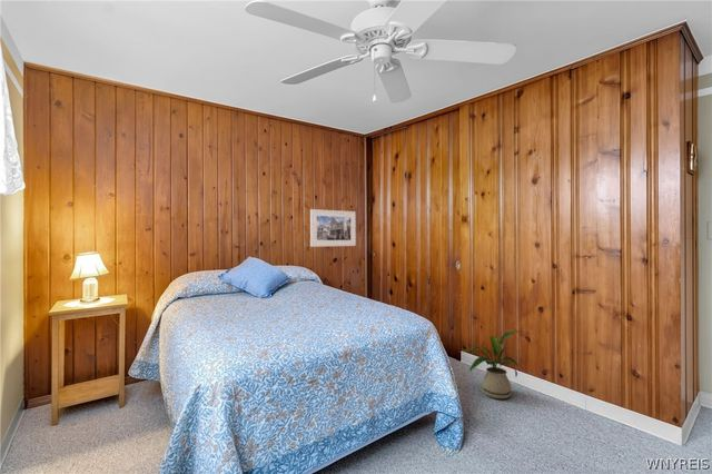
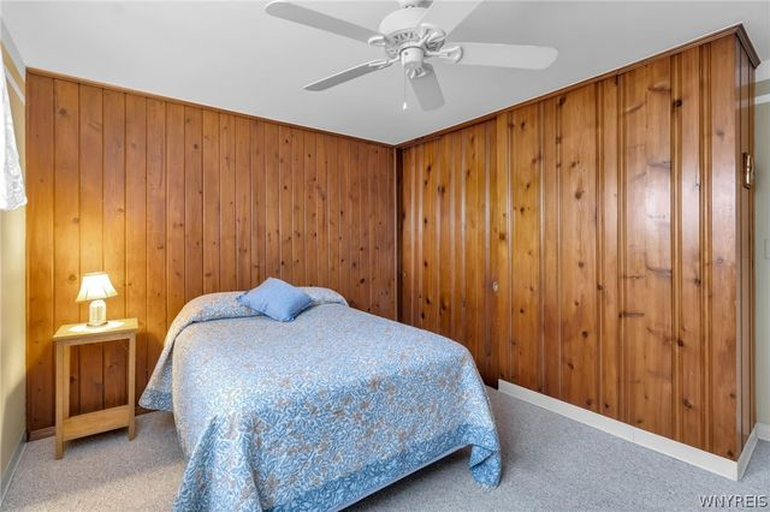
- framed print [309,208,357,248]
- house plant [461,329,520,399]
